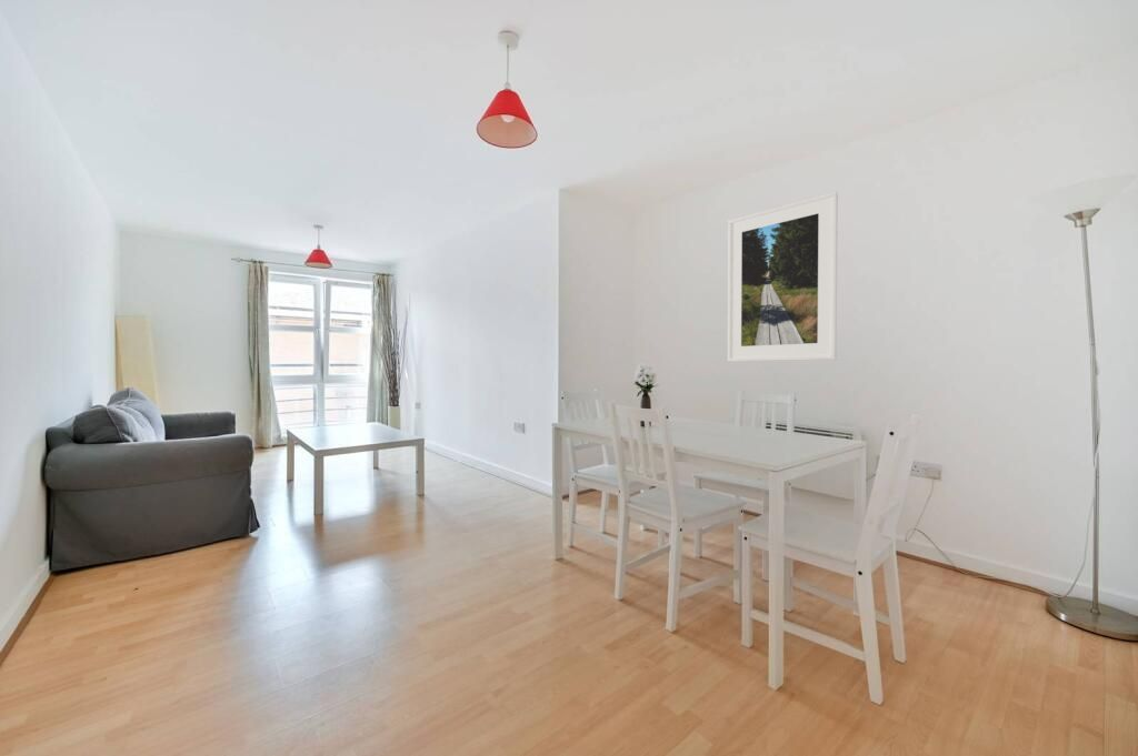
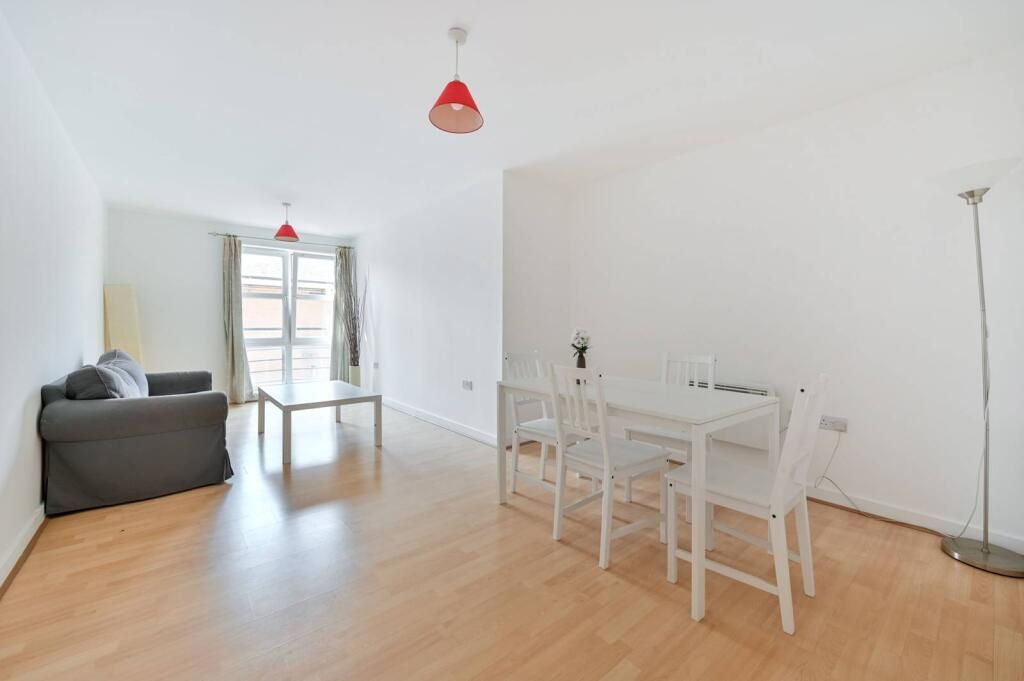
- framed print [727,191,839,363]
